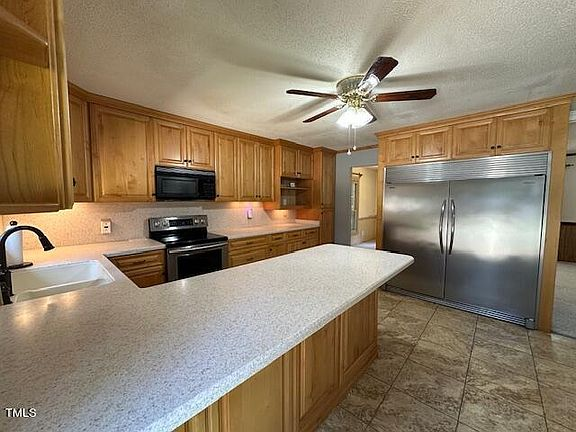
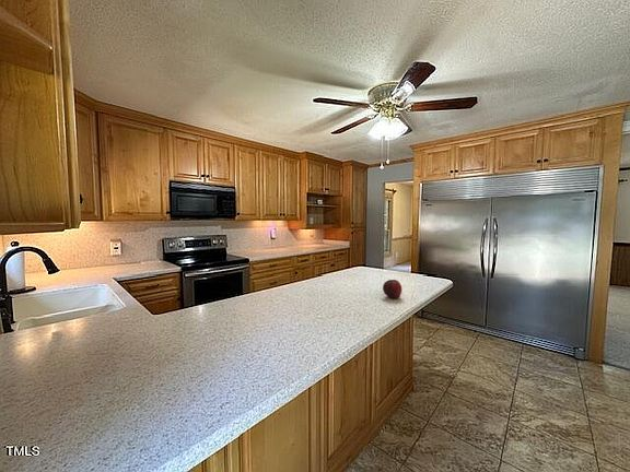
+ fruit [382,279,402,299]
